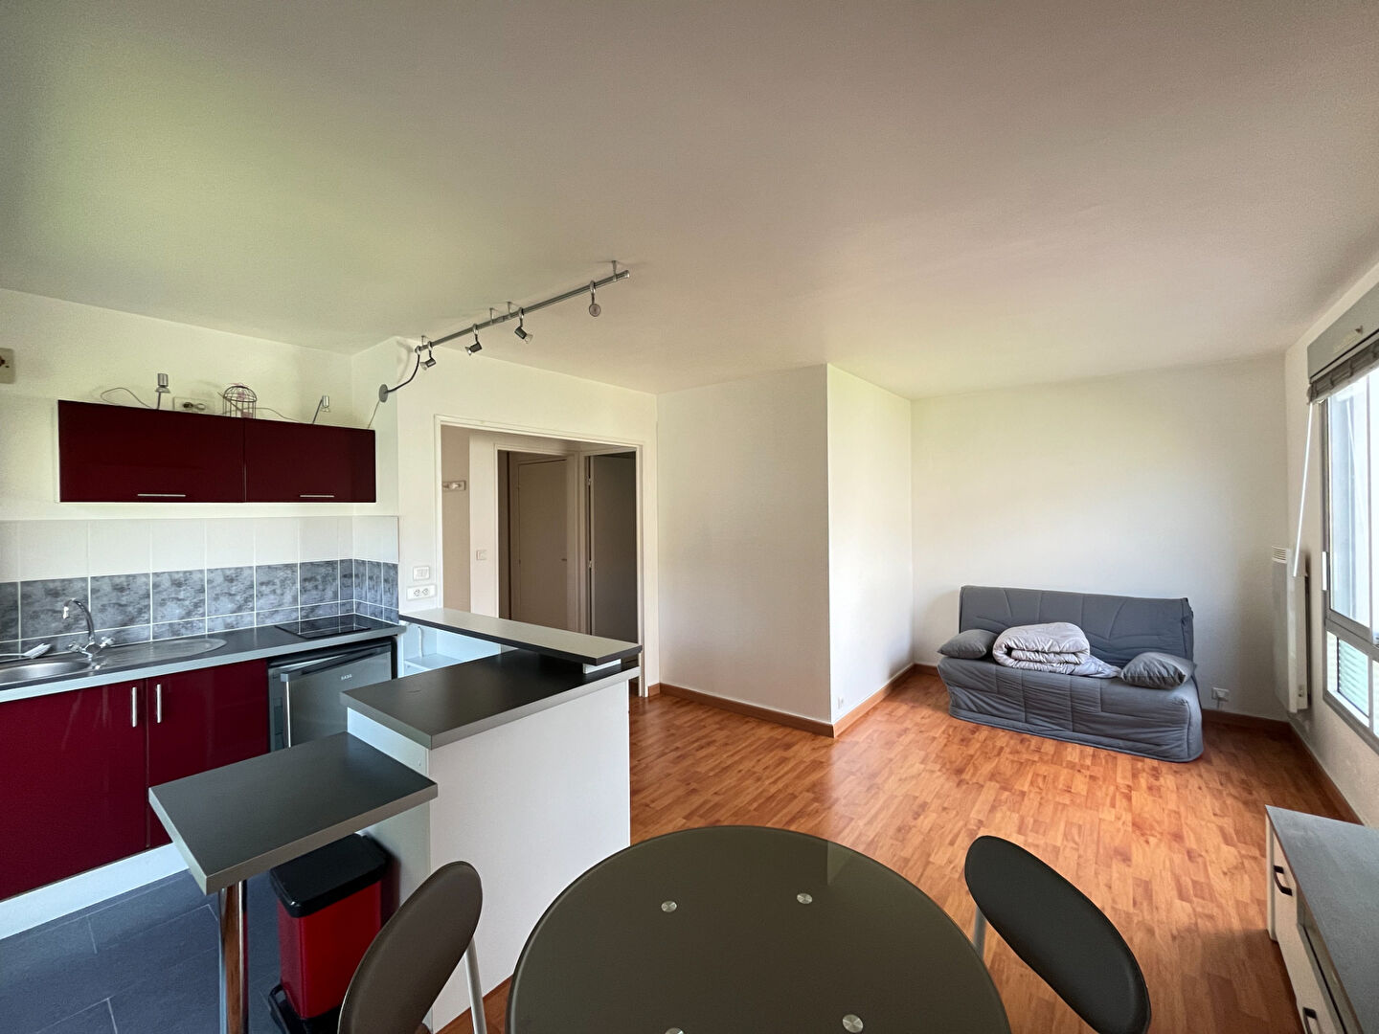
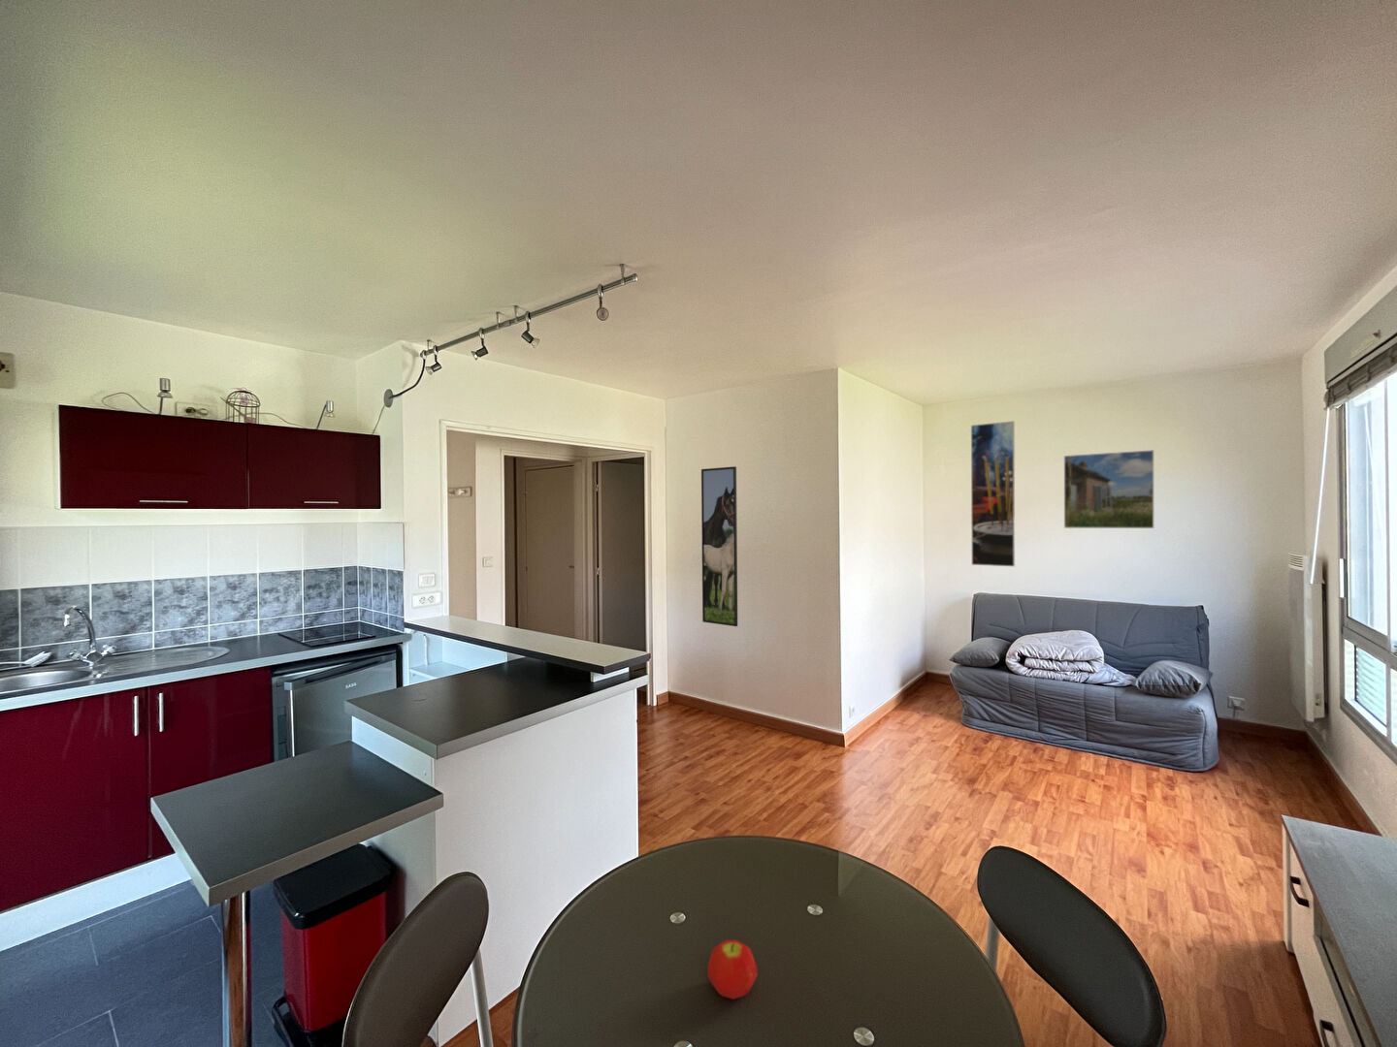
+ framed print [970,420,1015,567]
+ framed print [701,465,738,627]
+ fruit [707,939,758,1001]
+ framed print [1064,449,1155,529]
